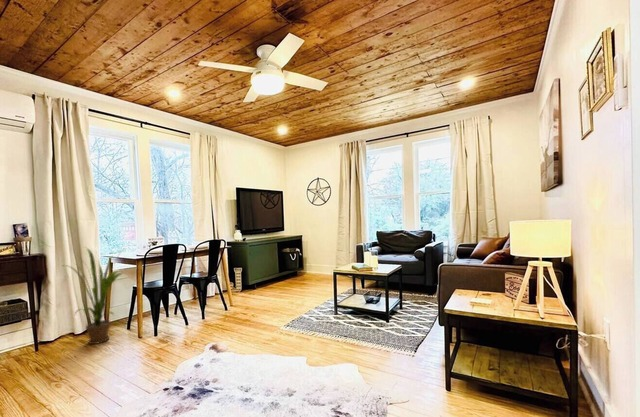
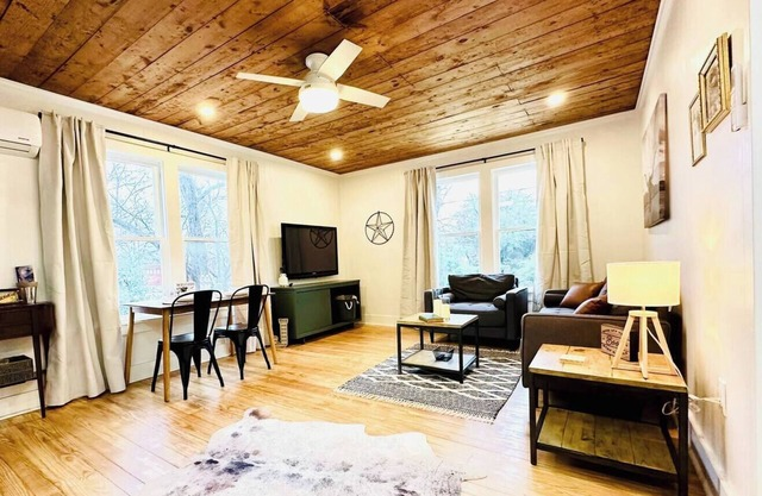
- house plant [63,246,124,345]
